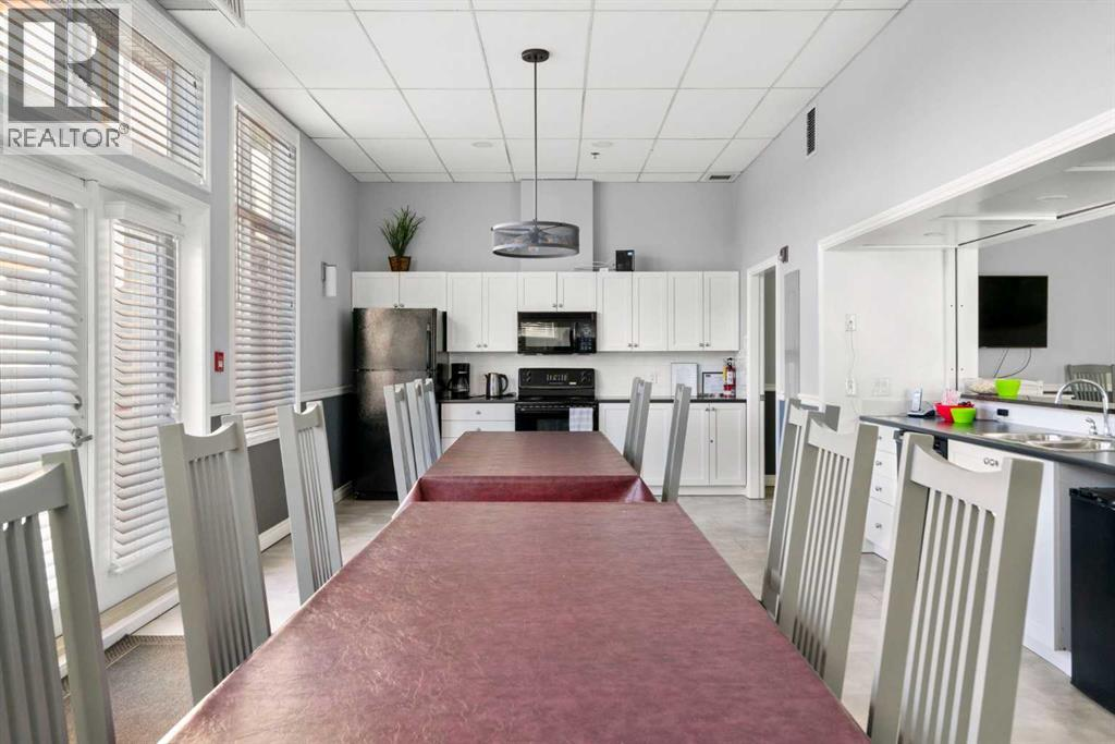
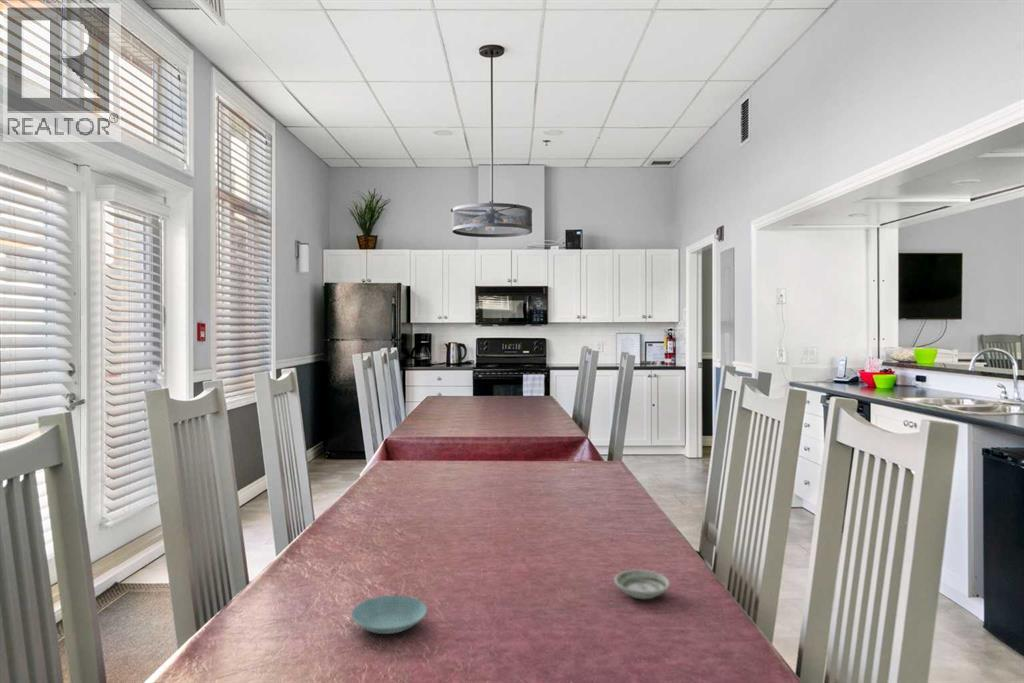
+ saucer [613,569,671,600]
+ saucer [350,594,428,635]
